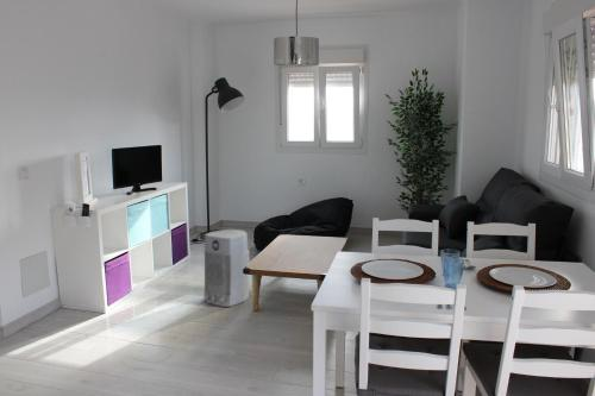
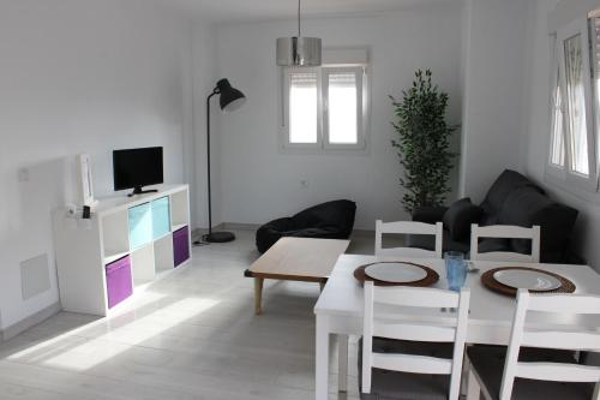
- air purifier [202,228,251,308]
